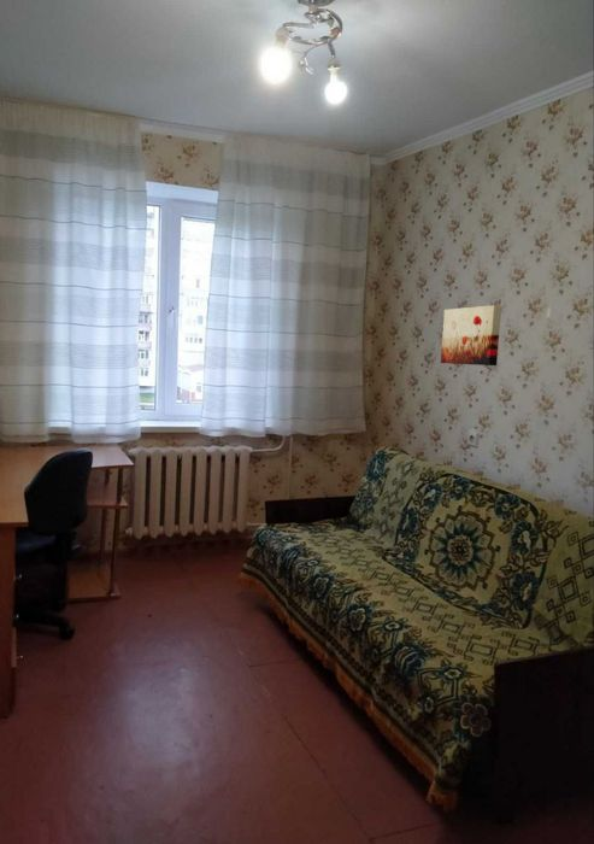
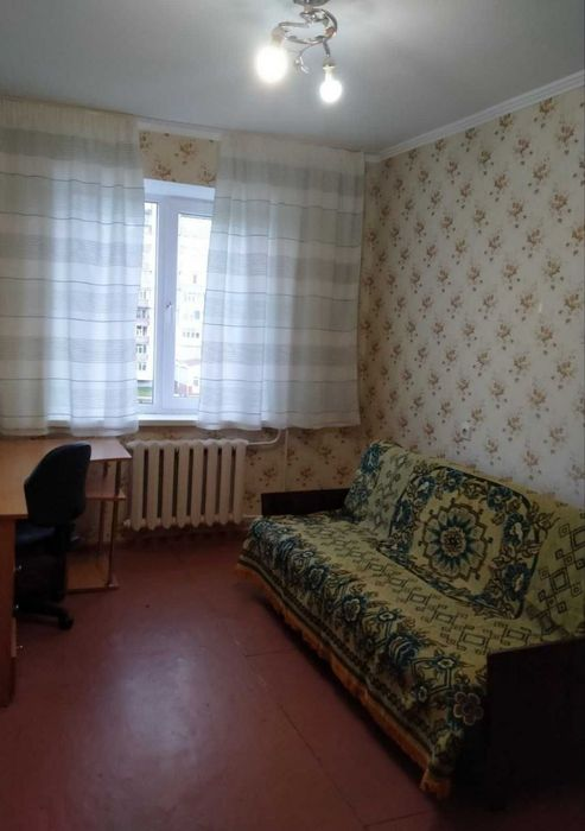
- wall art [440,304,502,367]
